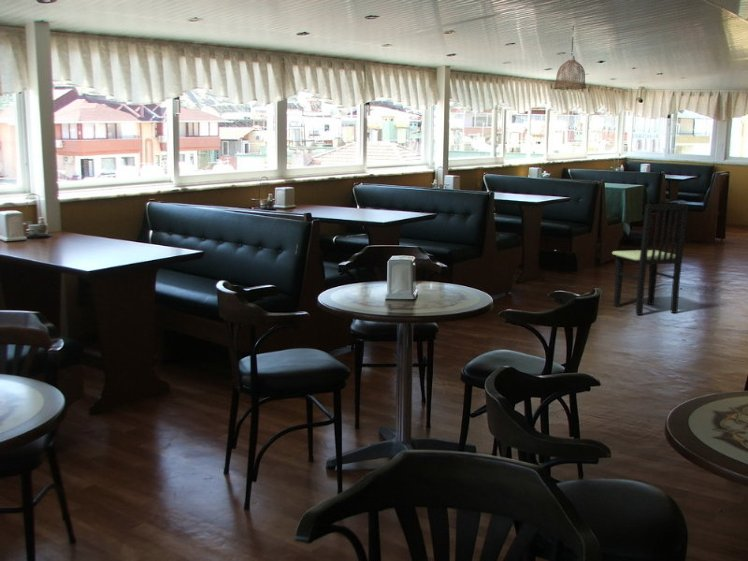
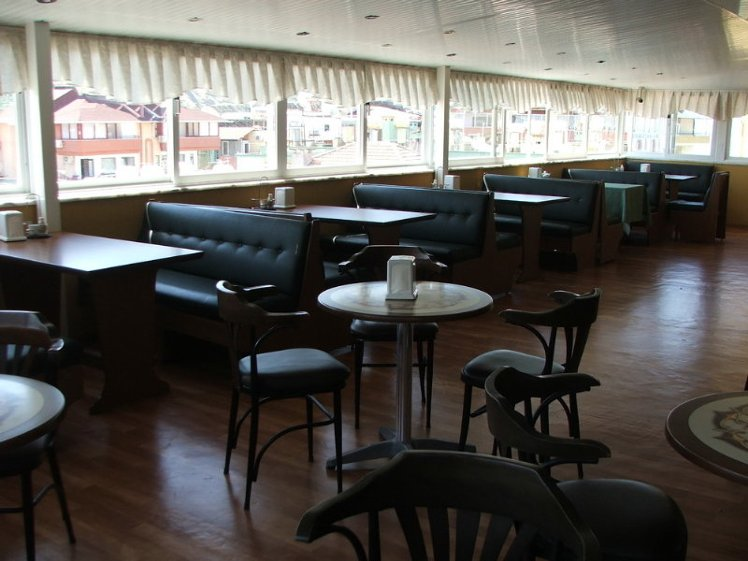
- dining chair [611,203,690,316]
- pendant lamp [552,25,588,91]
